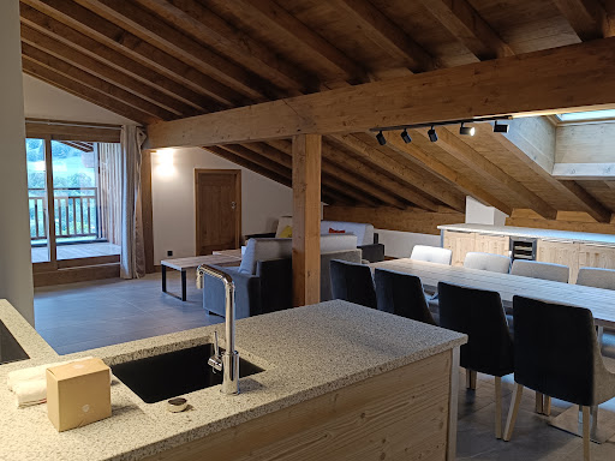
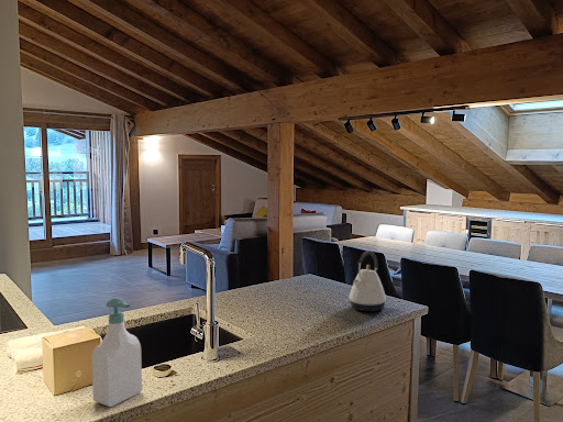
+ soap bottle [91,297,143,408]
+ kettle [349,249,387,312]
